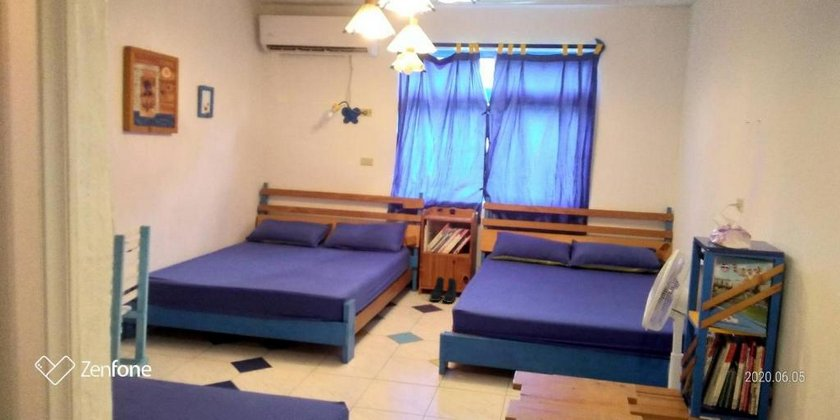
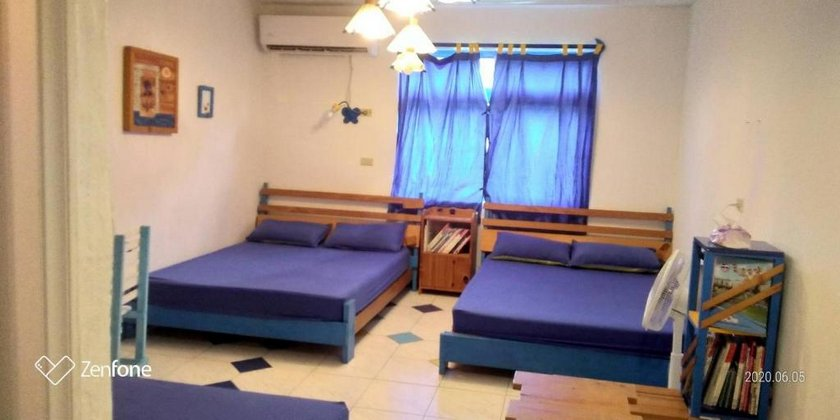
- boots [429,276,458,304]
